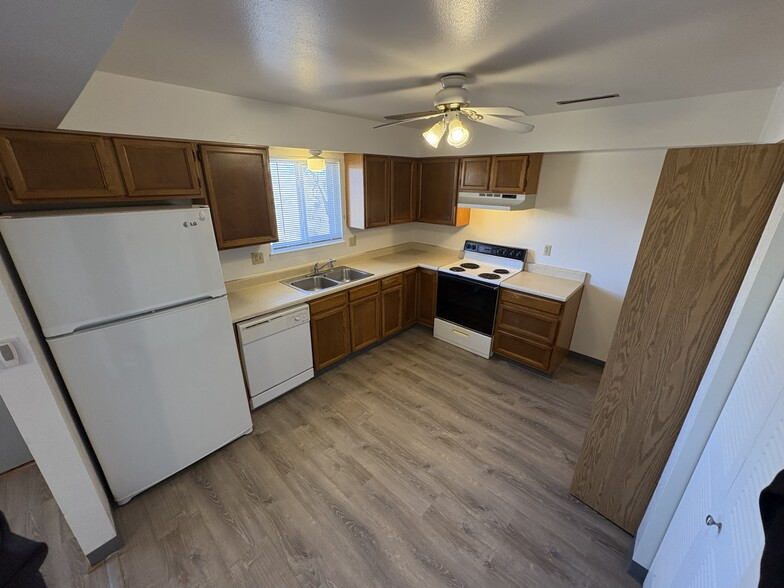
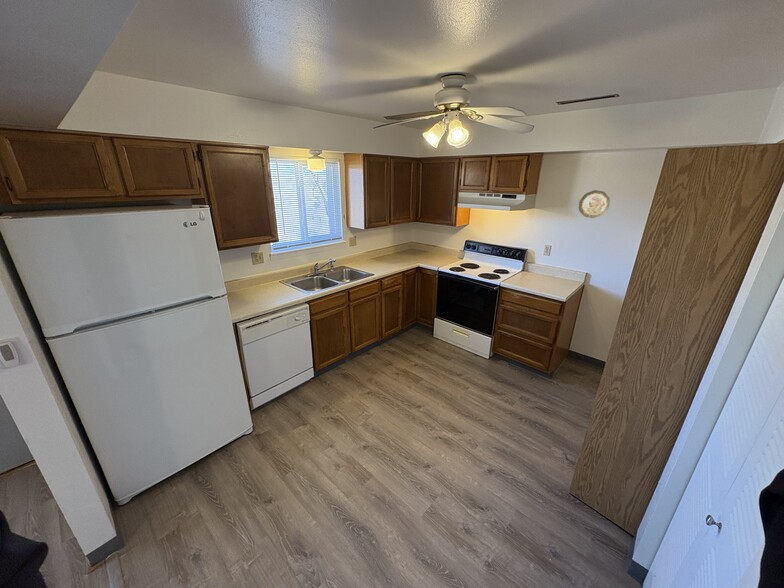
+ decorative plate [578,189,611,219]
